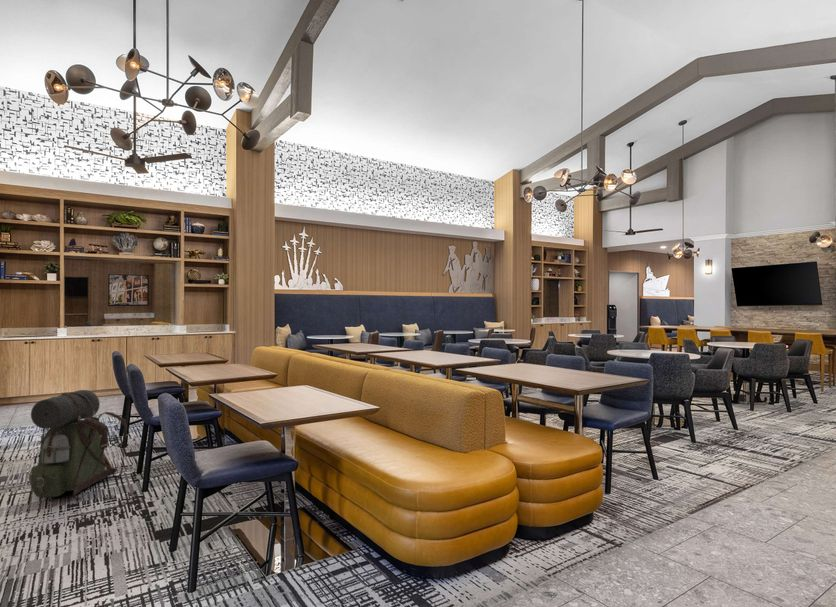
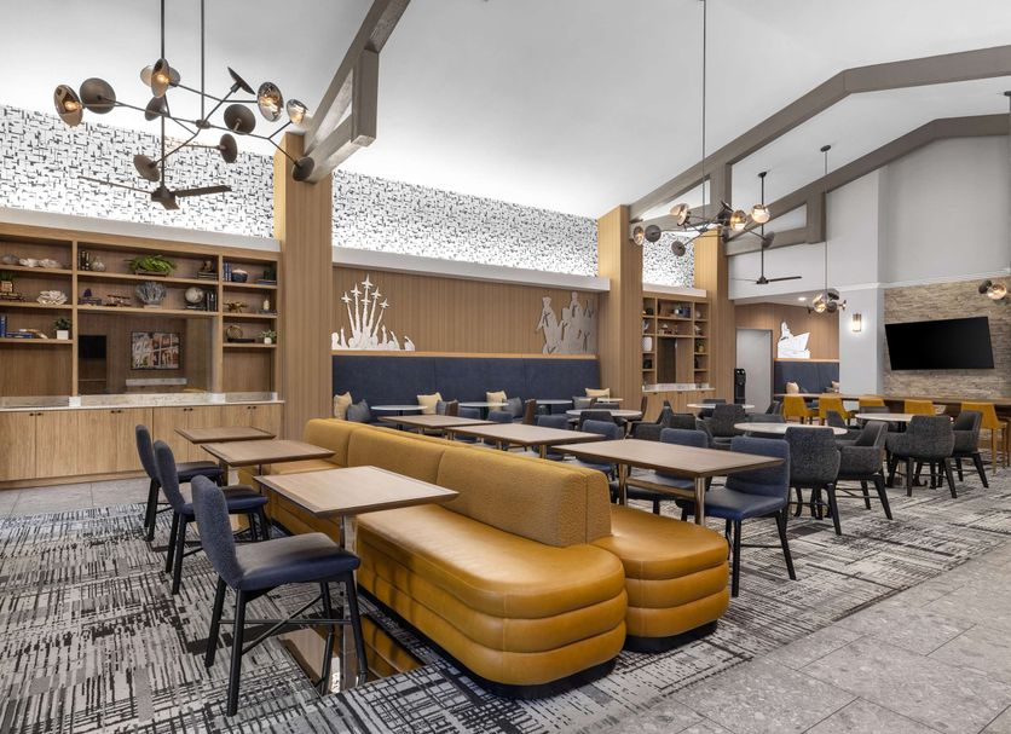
- backpack [27,389,129,500]
